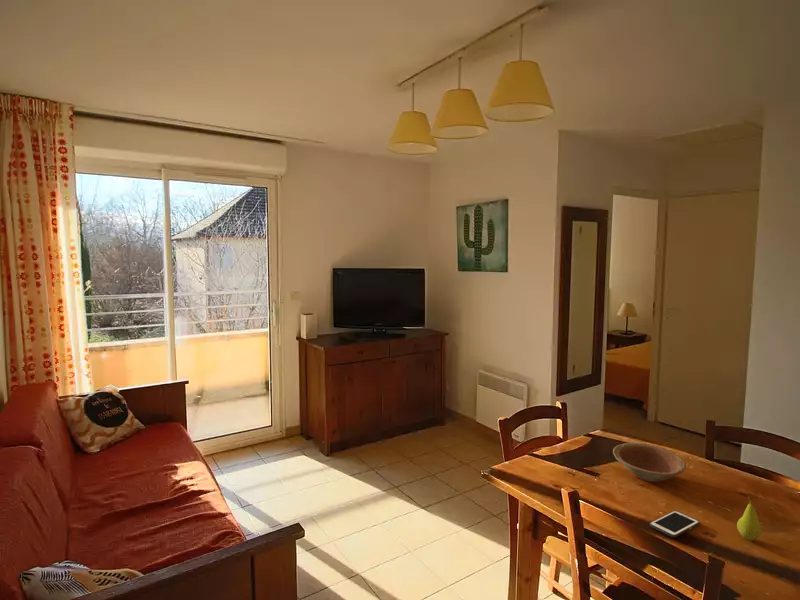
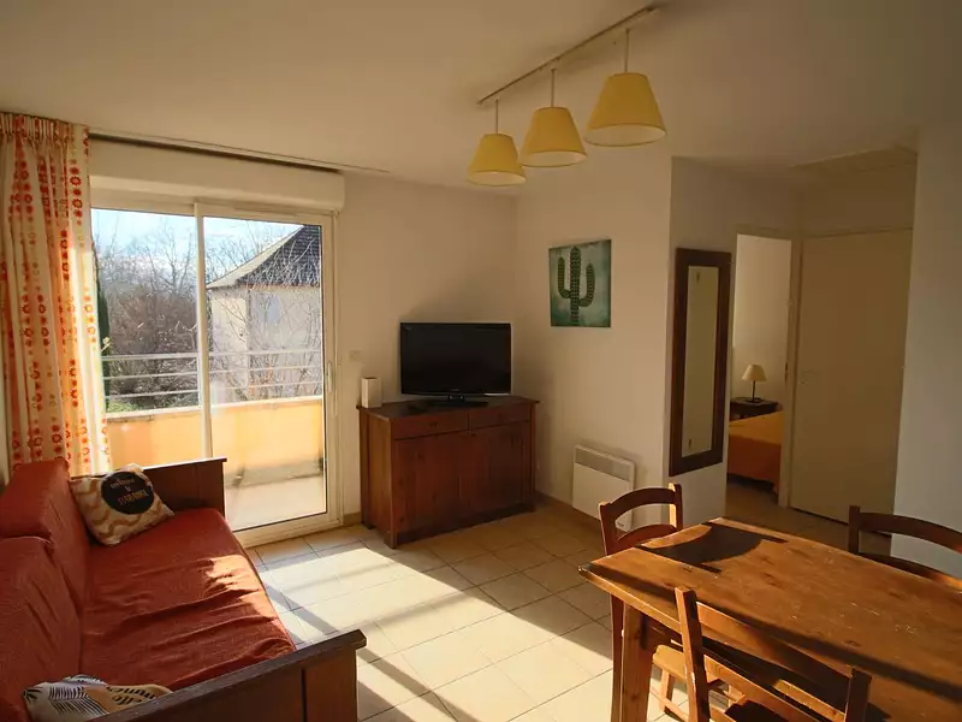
- fruit [736,495,762,541]
- bowl [612,442,687,483]
- cell phone [649,510,700,539]
